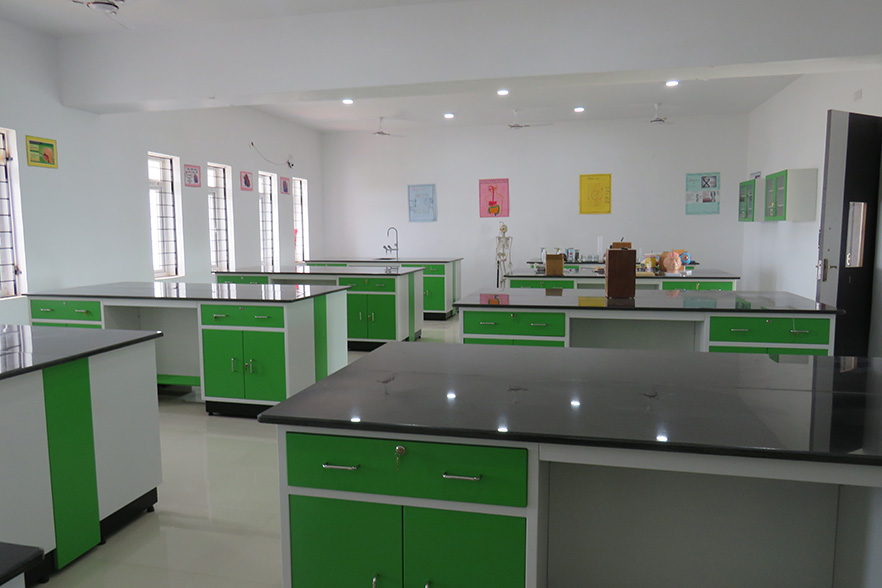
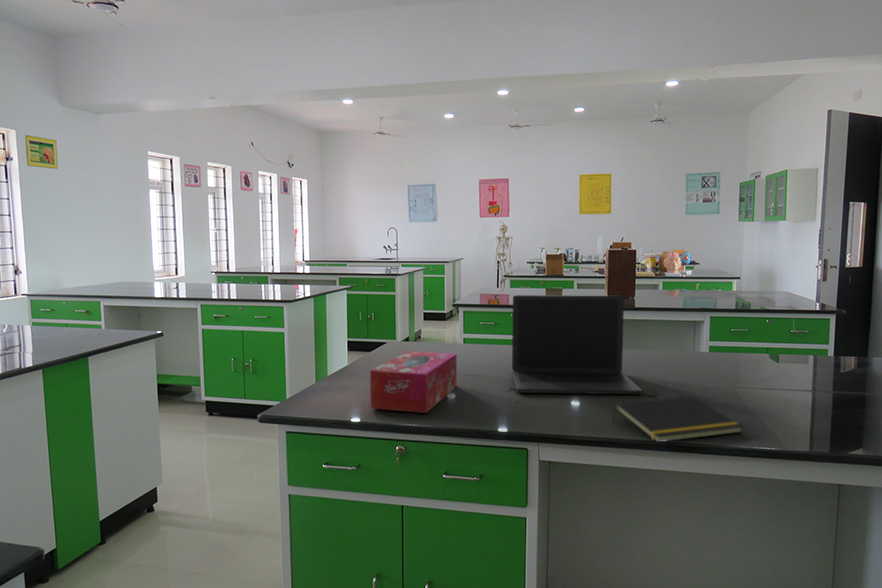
+ notepad [611,395,744,443]
+ laptop [511,294,643,395]
+ tissue box [369,350,458,414]
